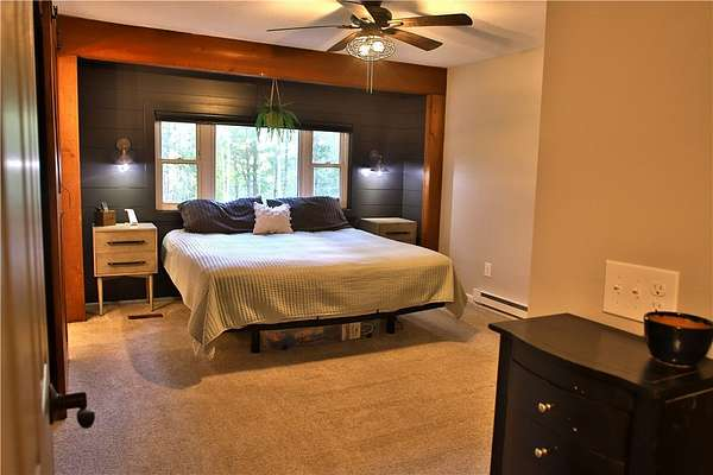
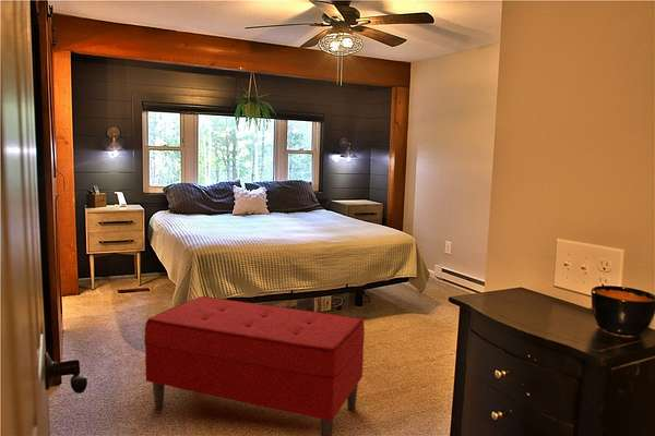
+ bench [143,295,366,436]
